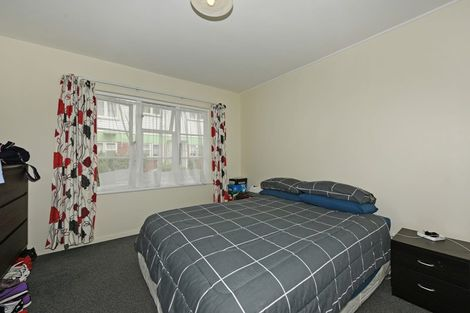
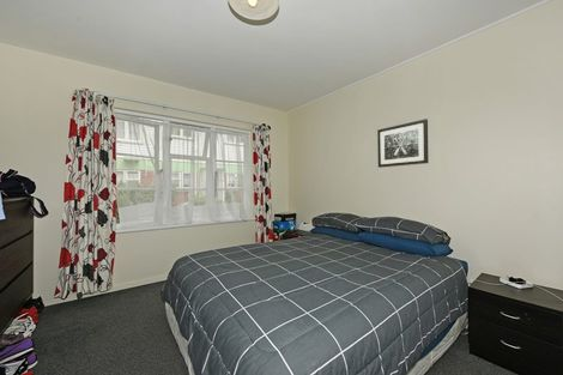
+ wall art [376,117,430,169]
